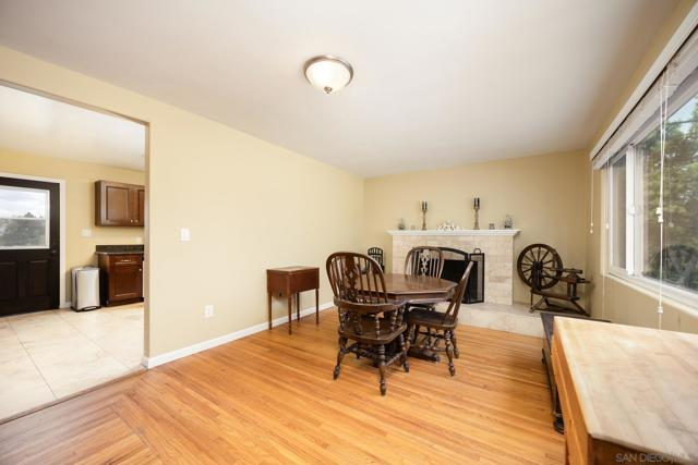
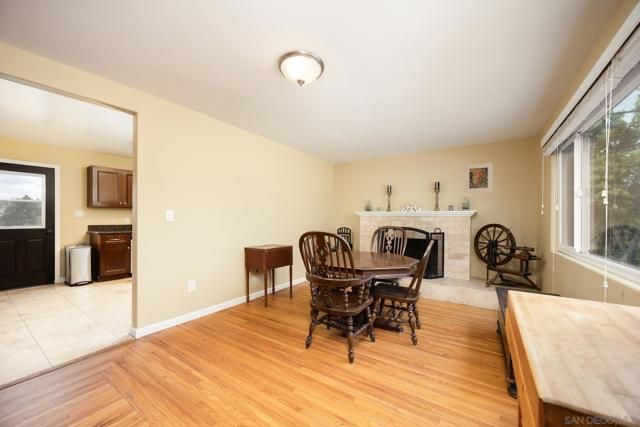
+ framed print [464,162,494,194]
